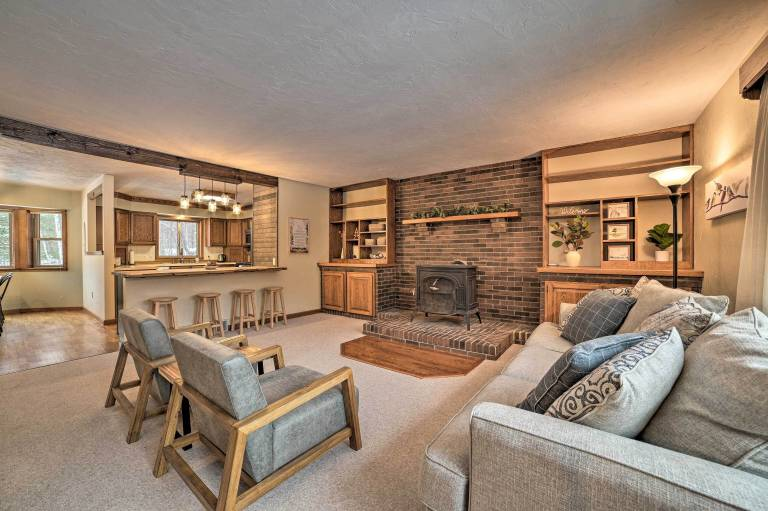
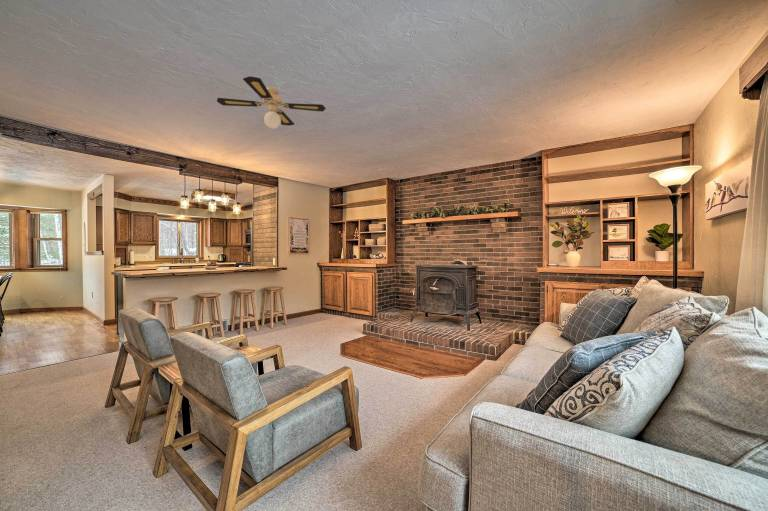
+ ceiling fan [216,75,327,129]
